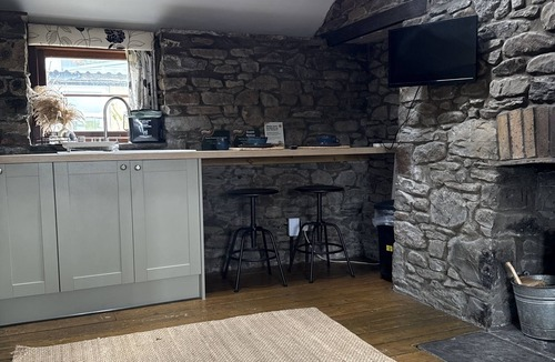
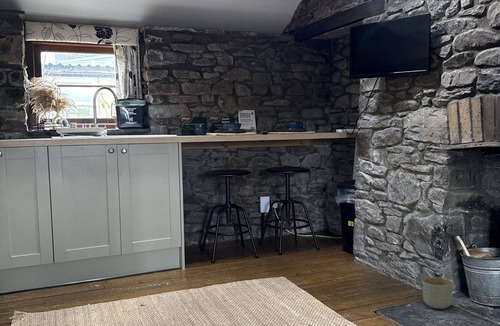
+ planter [421,276,454,310]
